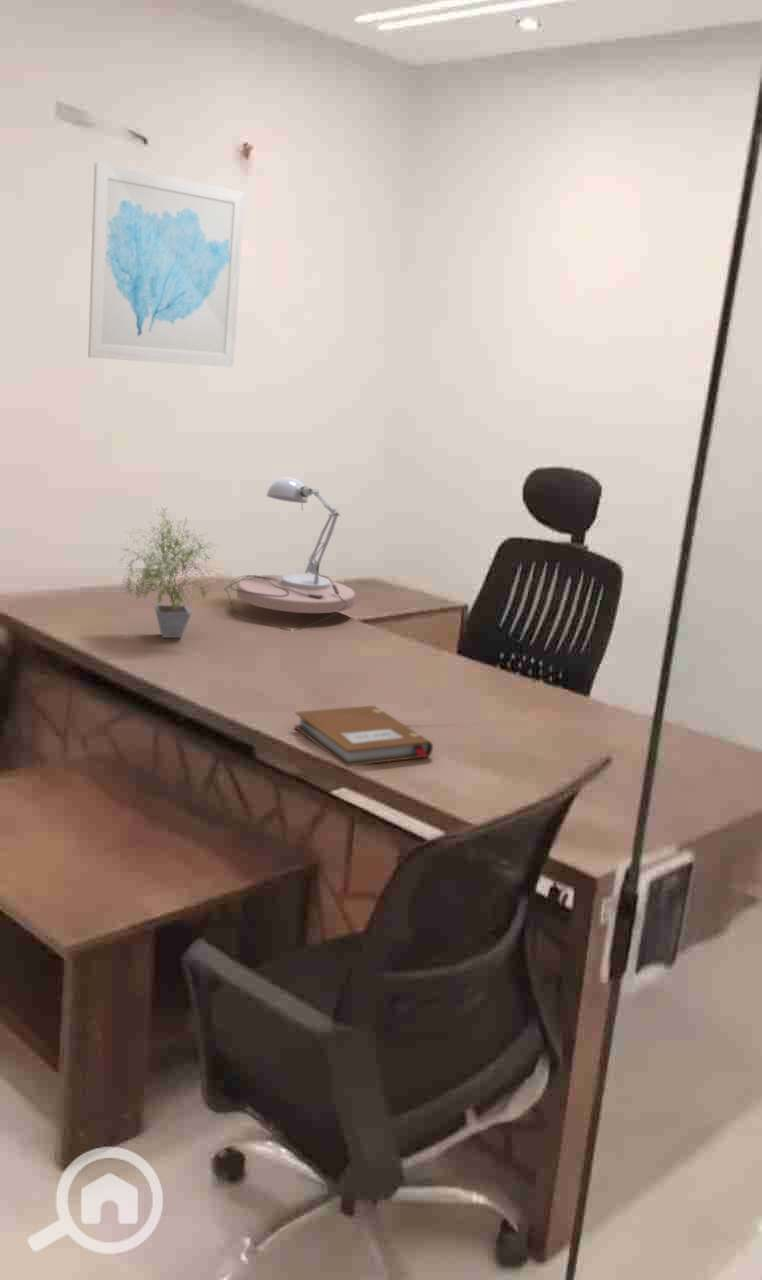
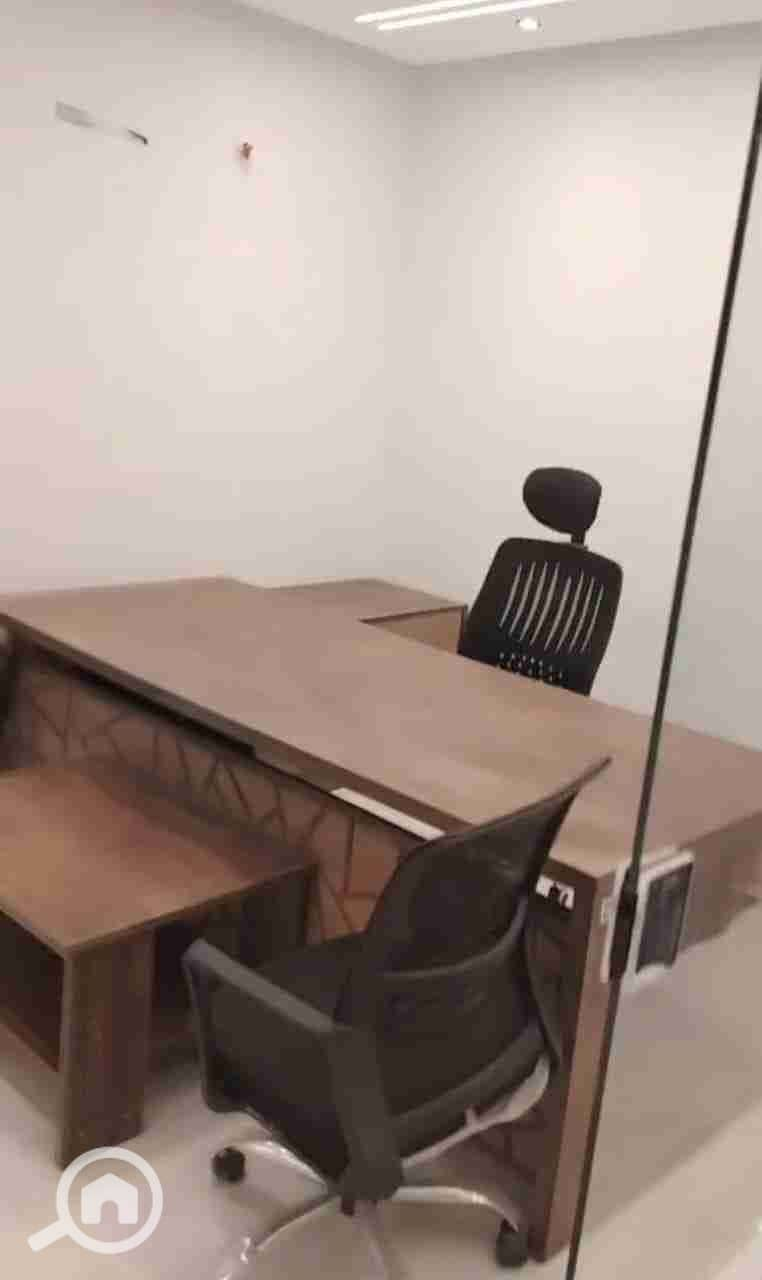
- potted plant [119,507,221,639]
- wall art [87,161,246,368]
- notebook [293,705,434,767]
- desk lamp [223,476,357,631]
